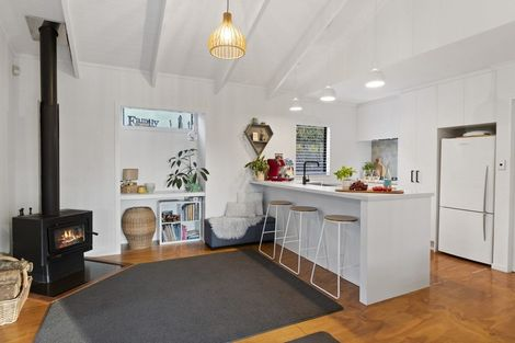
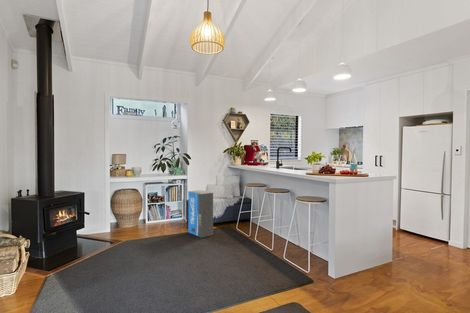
+ air purifier [187,189,214,239]
